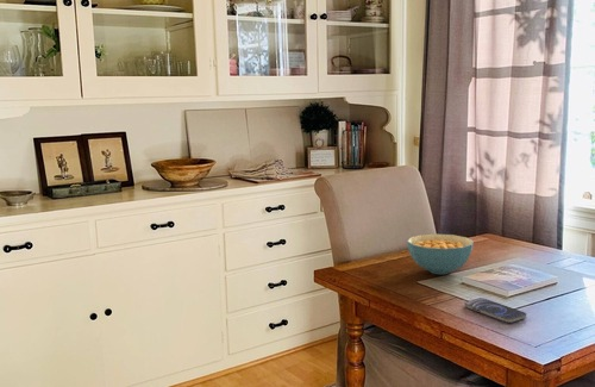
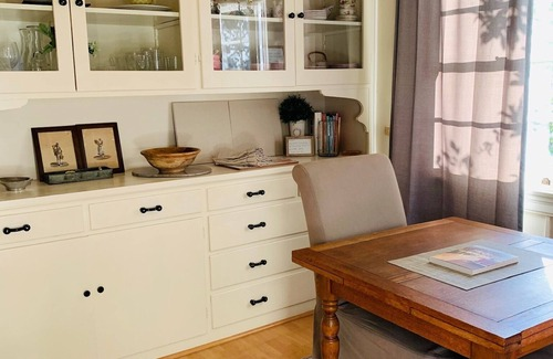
- cereal bowl [406,233,475,275]
- smartphone [463,297,527,324]
